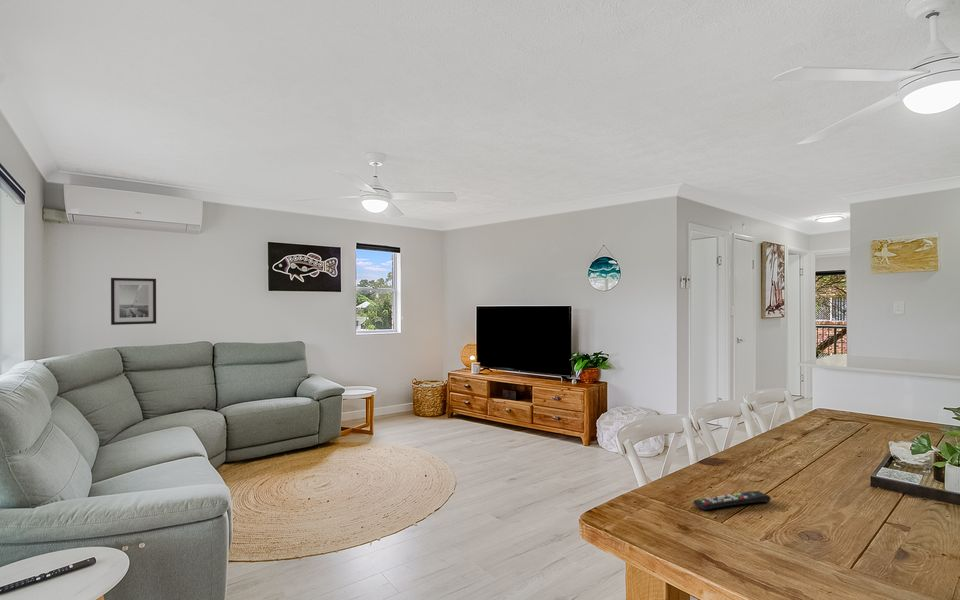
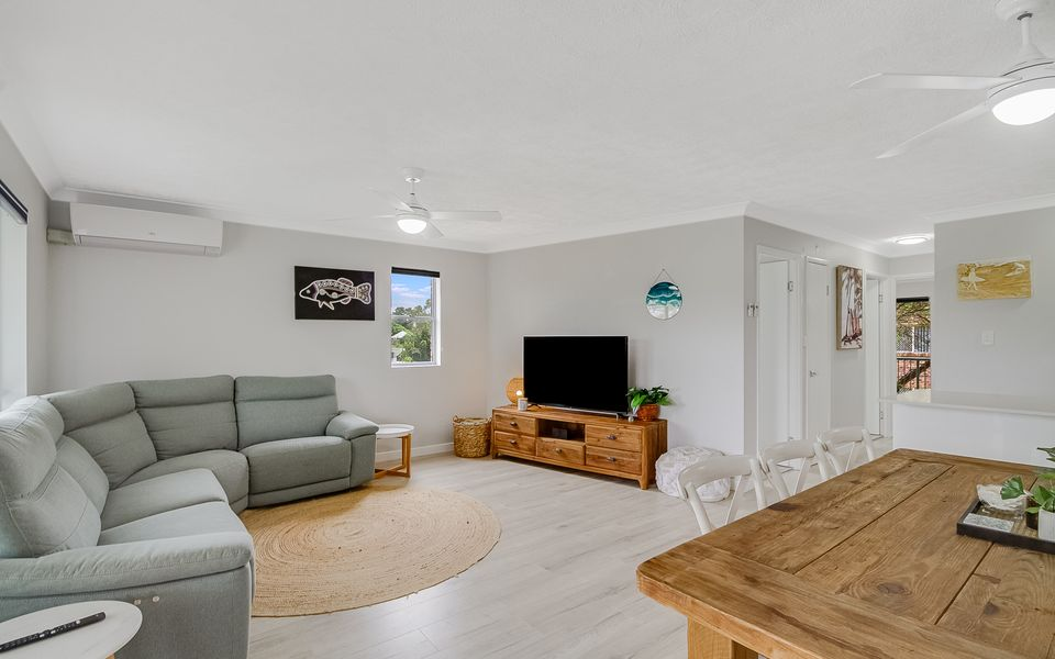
- remote control [692,490,772,511]
- wall art [110,277,157,326]
